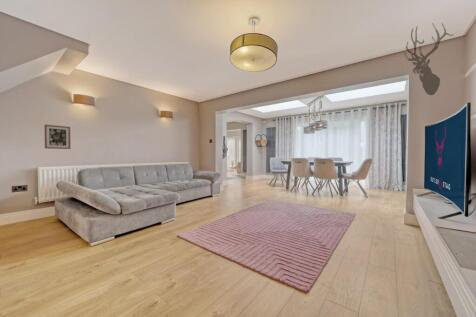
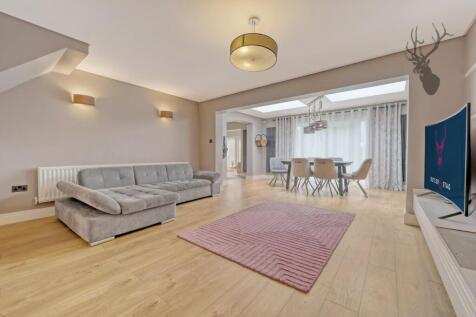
- wall art [44,124,71,150]
